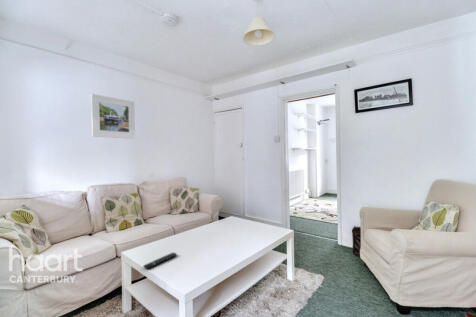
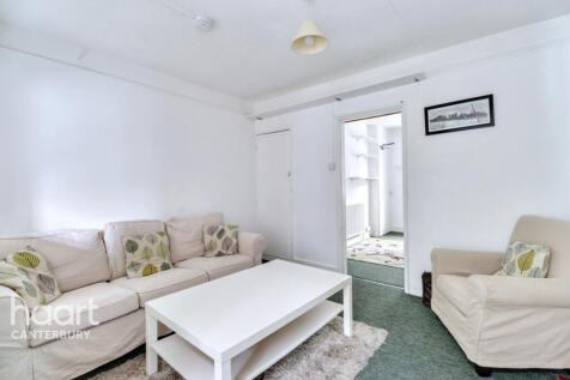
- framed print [90,93,136,140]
- remote control [142,251,178,270]
